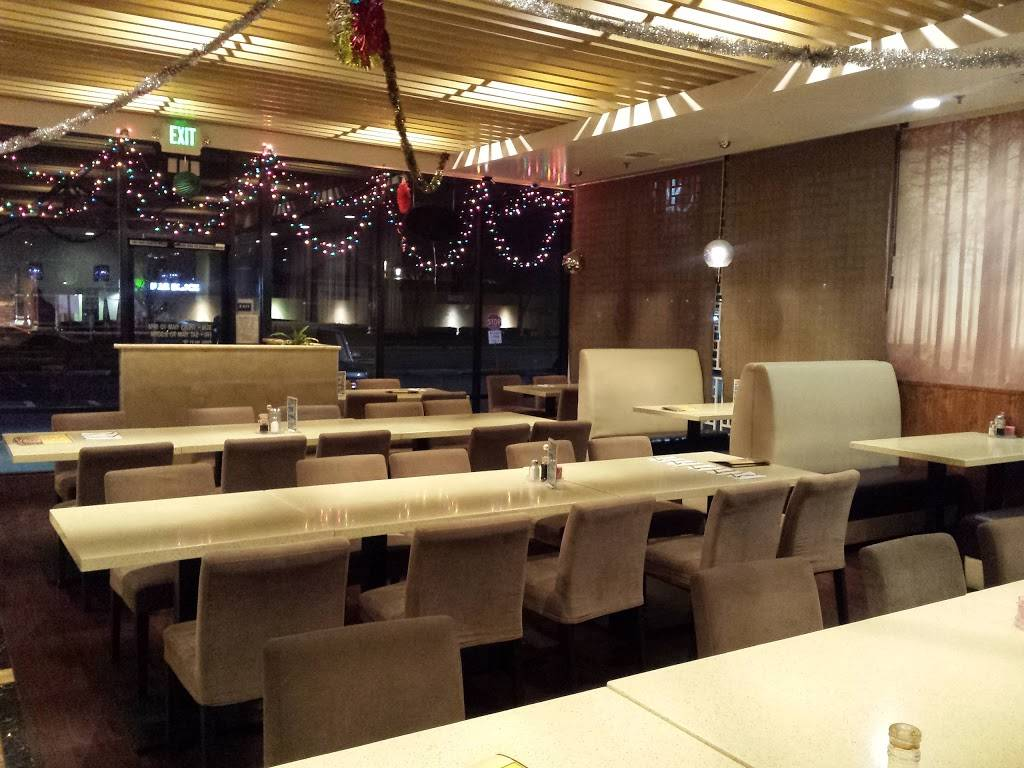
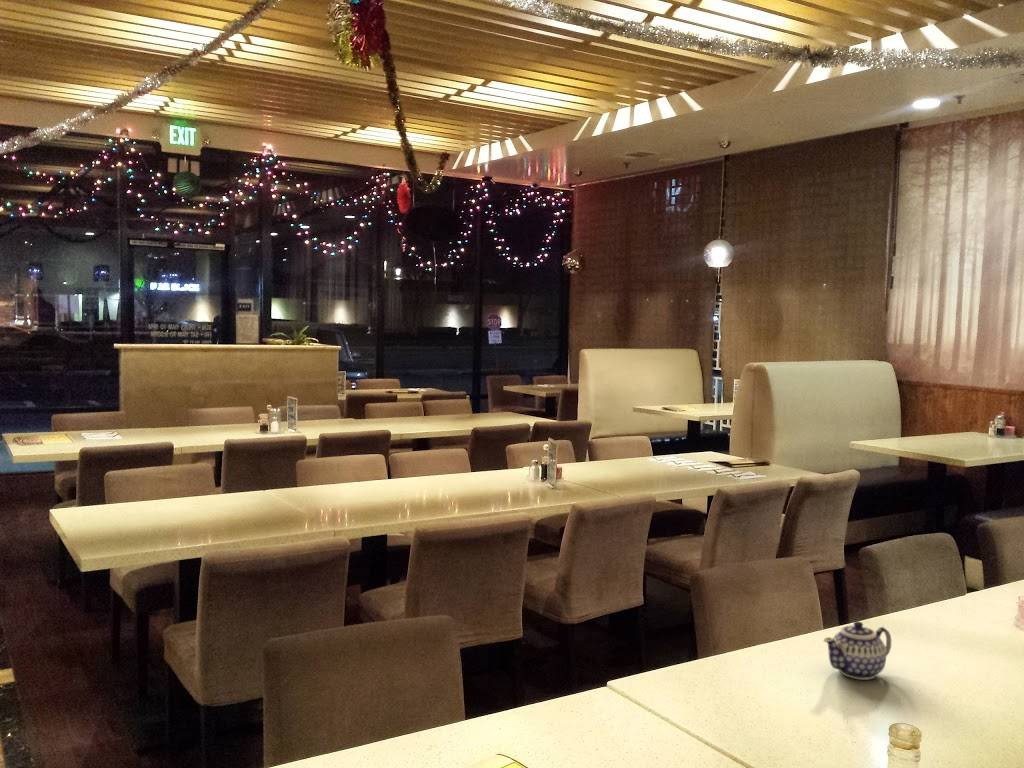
+ teapot [823,620,892,681]
